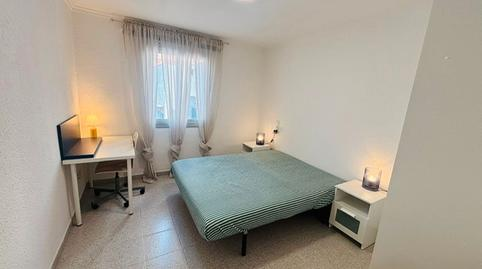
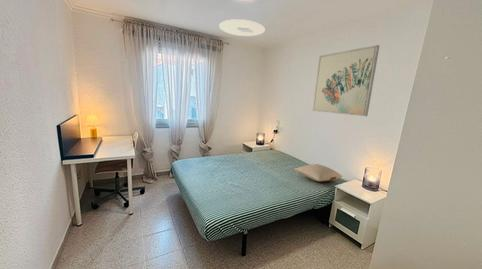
+ wall art [312,44,380,117]
+ ceiling light [218,18,266,37]
+ pillow [293,163,343,182]
